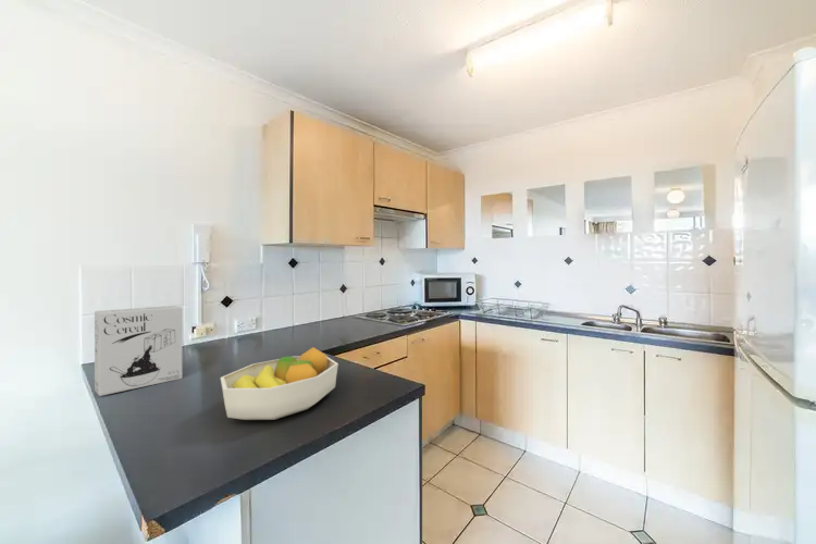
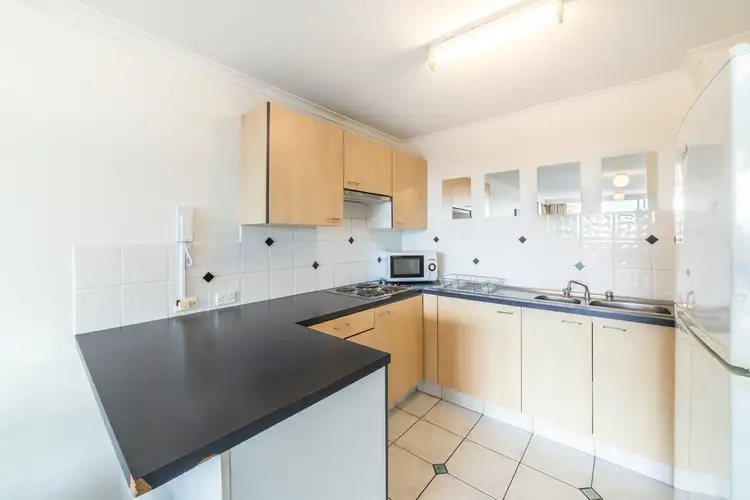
- fruit bowl [220,346,339,421]
- cereal box [94,305,183,397]
